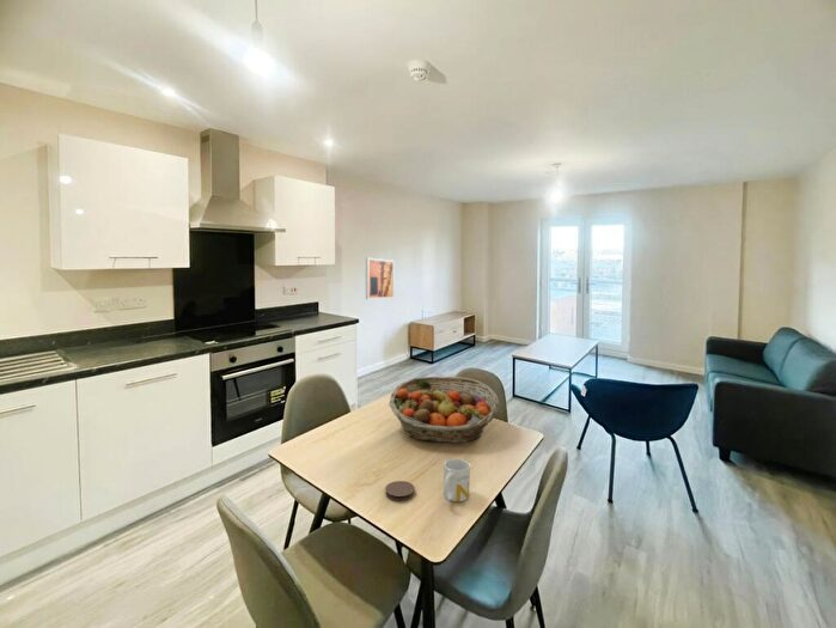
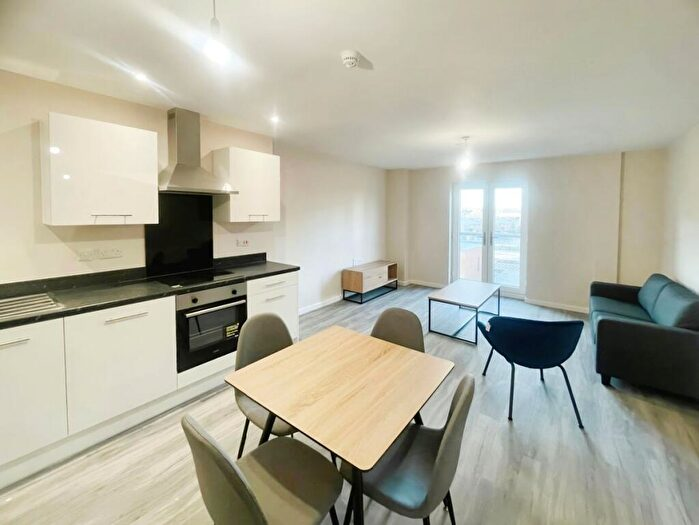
- wall art [365,257,396,300]
- mug [443,458,471,502]
- coaster [384,480,416,501]
- fruit basket [388,376,500,444]
